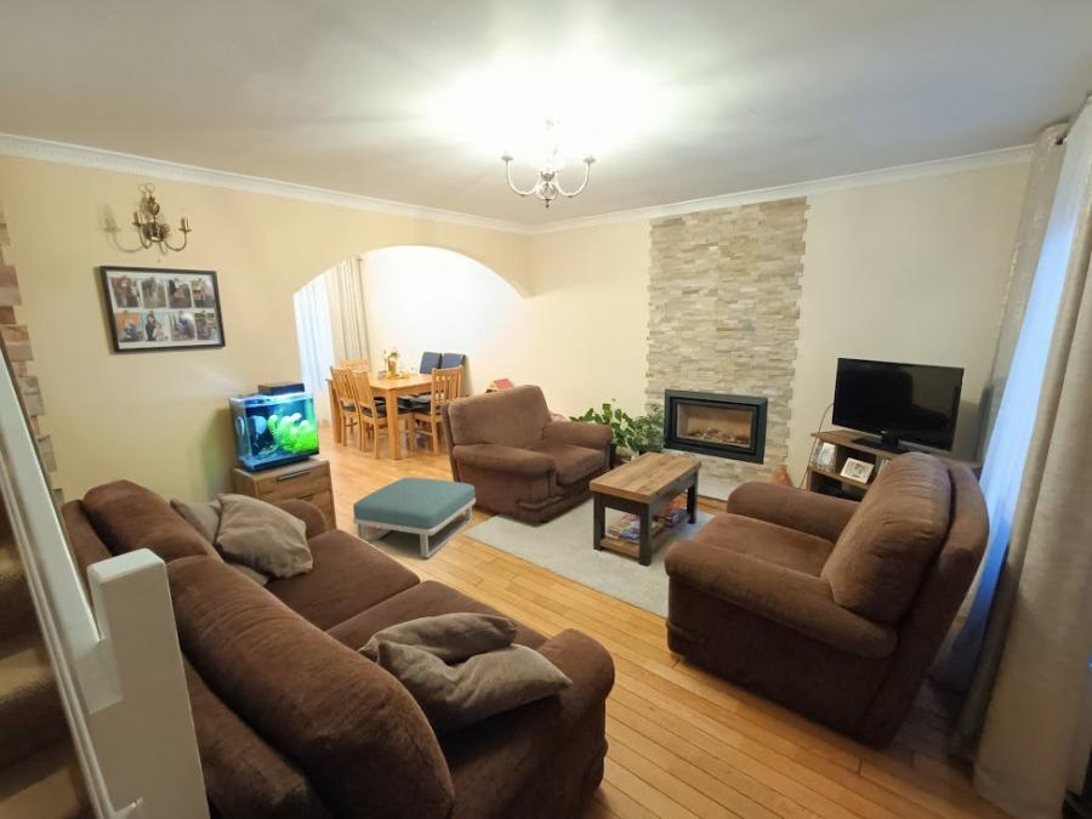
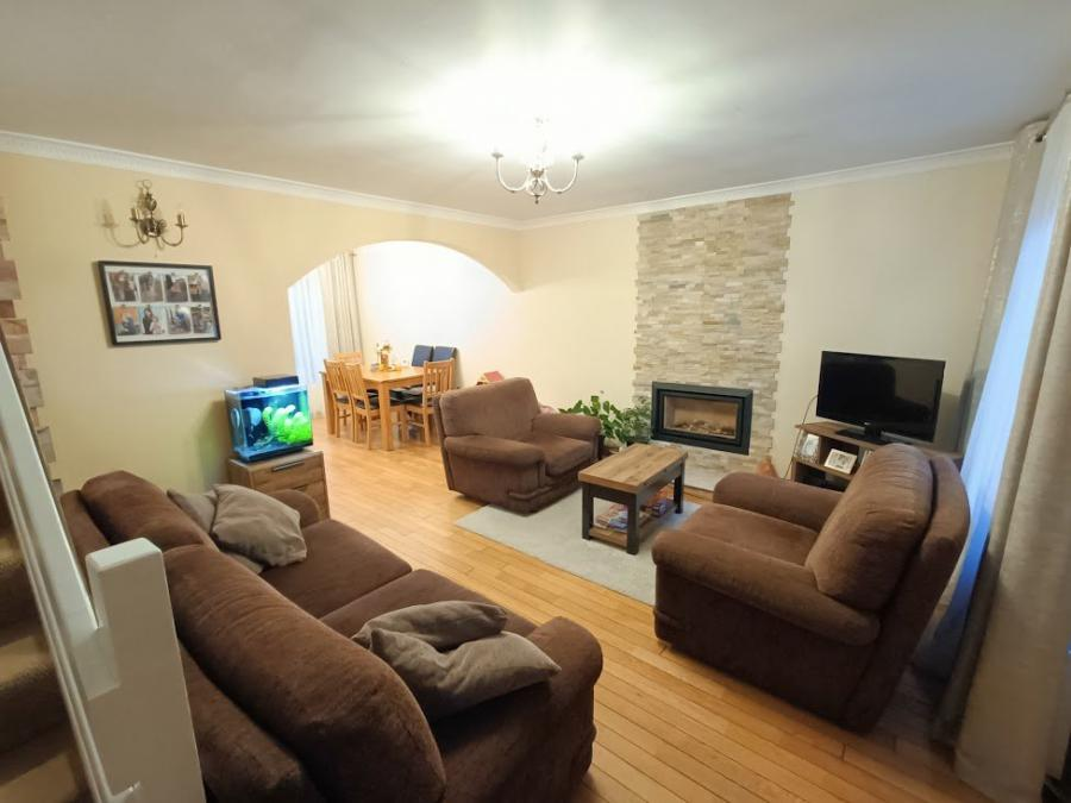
- footstool [352,476,477,559]
